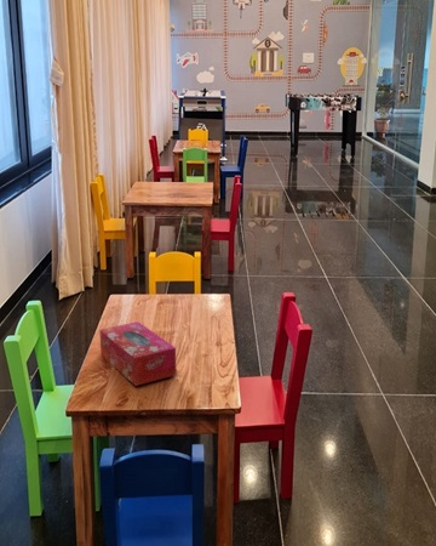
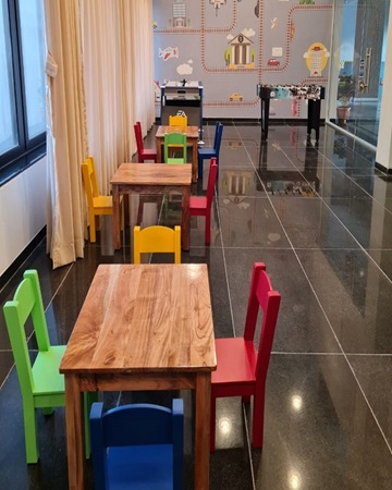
- tissue box [98,320,177,387]
